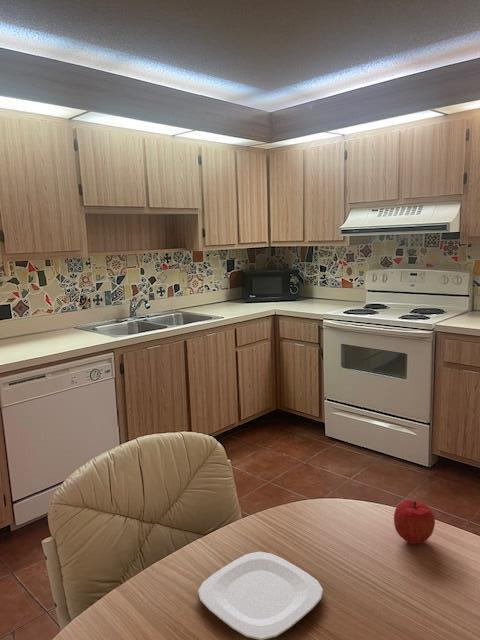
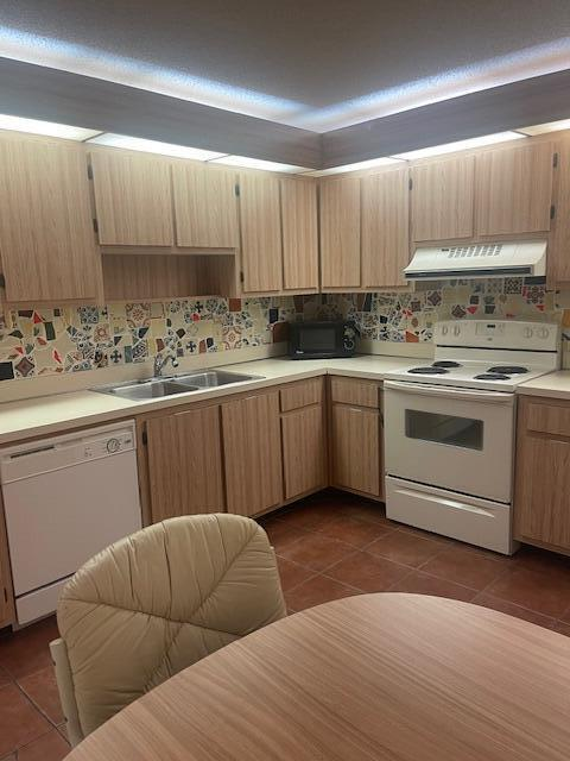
- plate [197,551,324,640]
- fruit [393,499,436,545]
